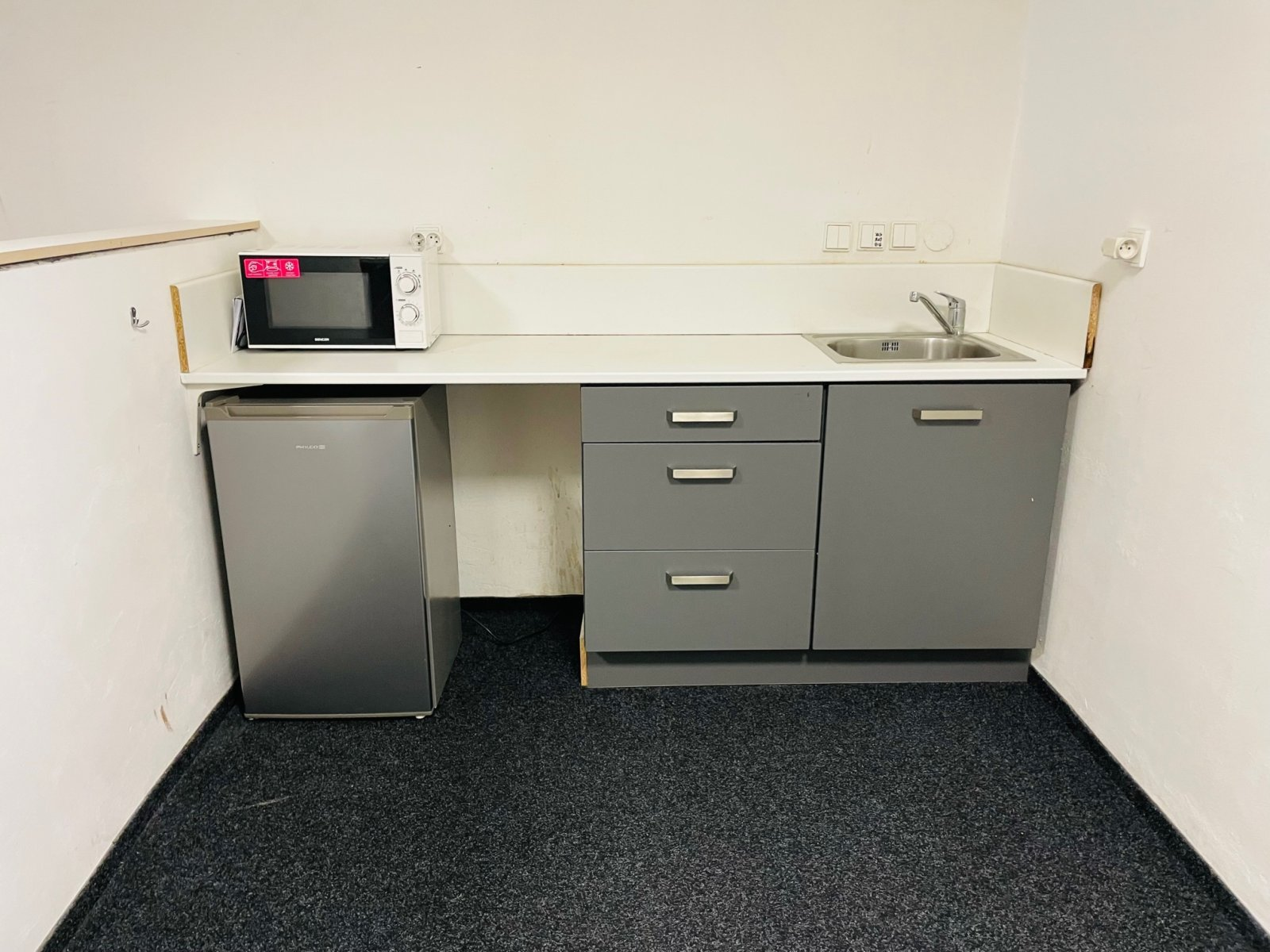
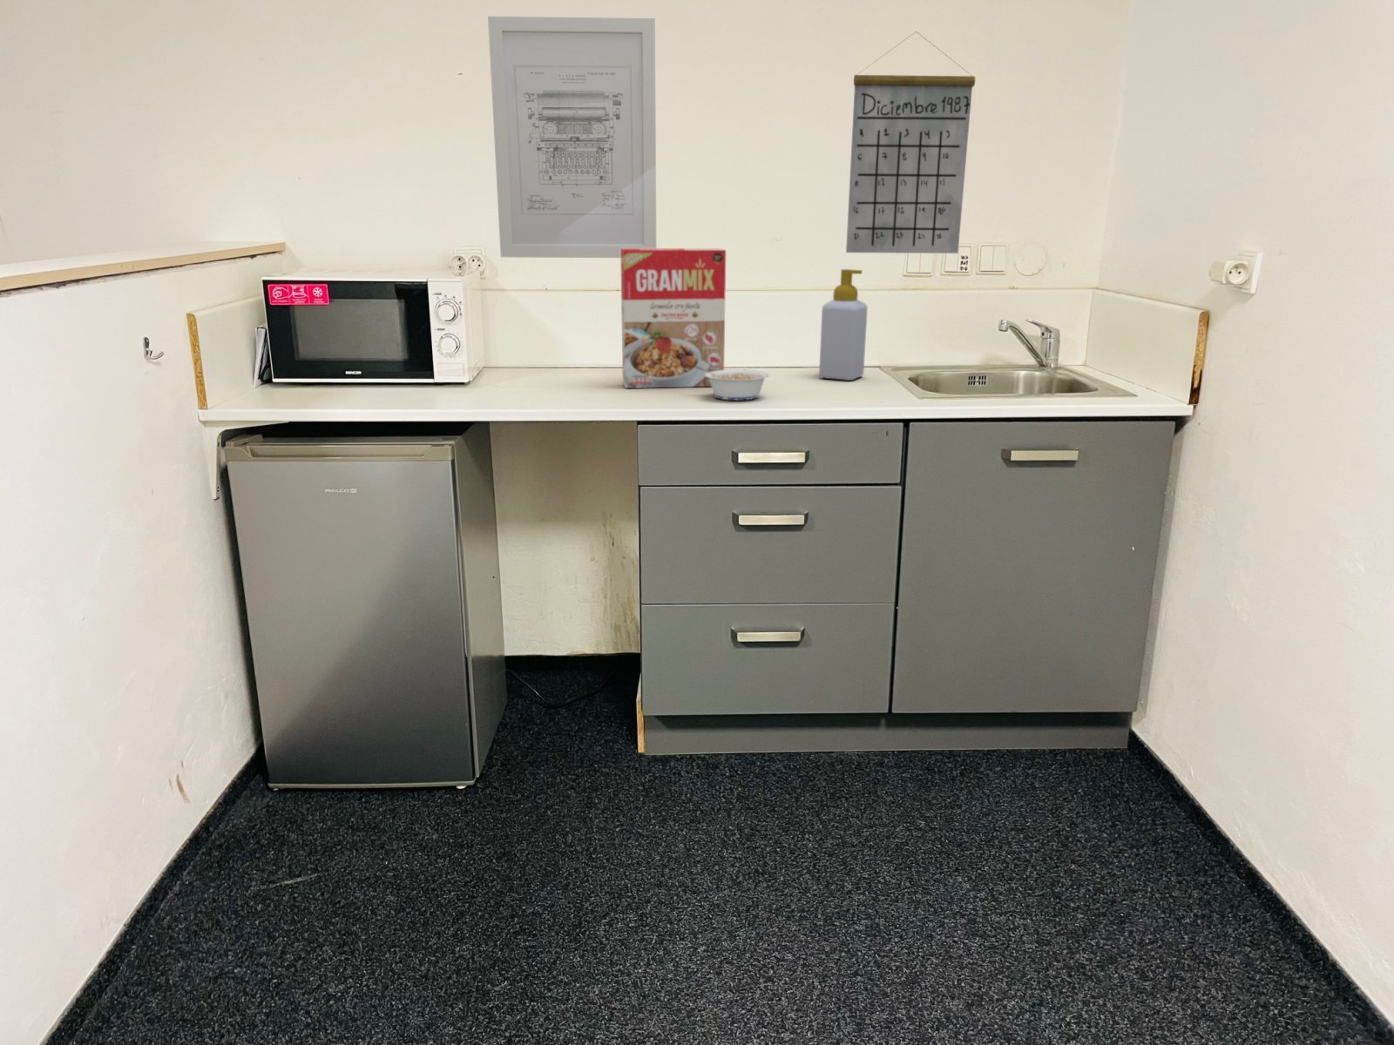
+ soap bottle [818,268,868,381]
+ calendar [845,31,976,255]
+ wall art [487,15,656,259]
+ legume [695,367,771,402]
+ cereal box [619,247,727,390]
